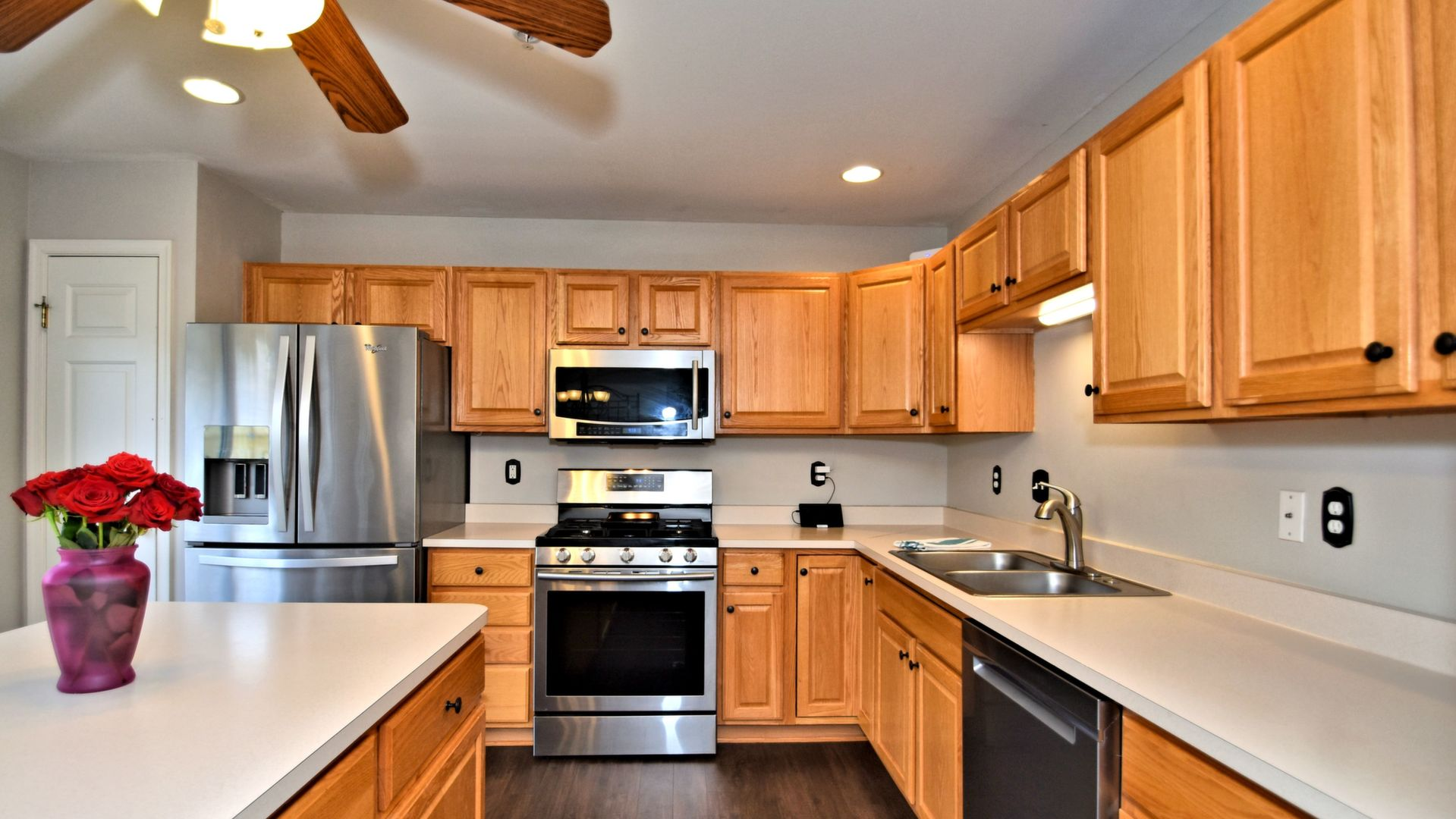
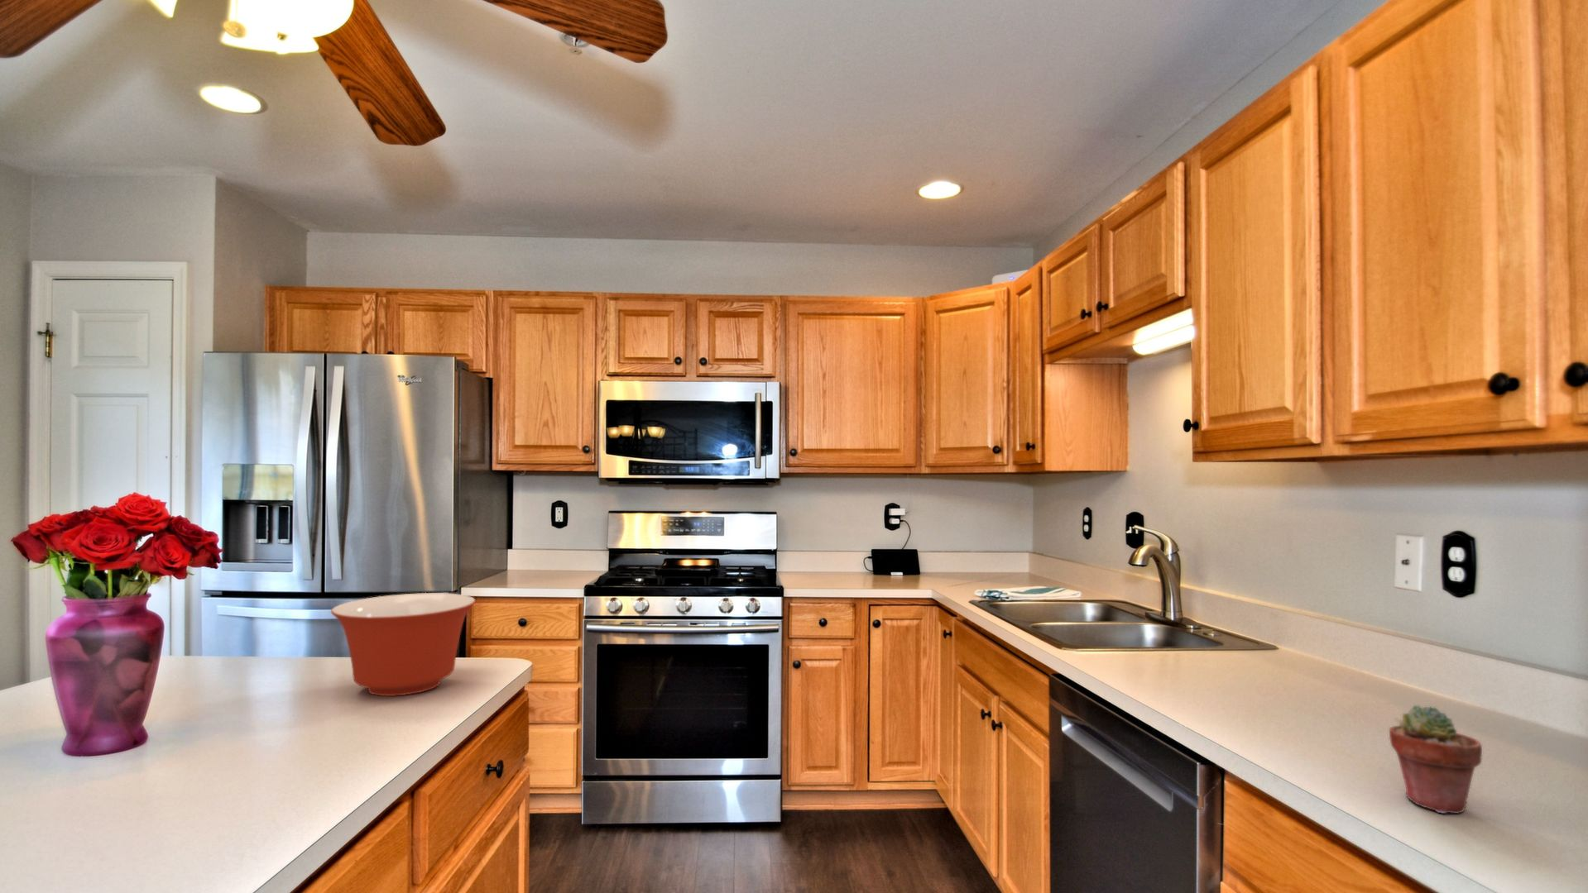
+ potted succulent [1388,704,1483,814]
+ mixing bowl [330,592,477,697]
